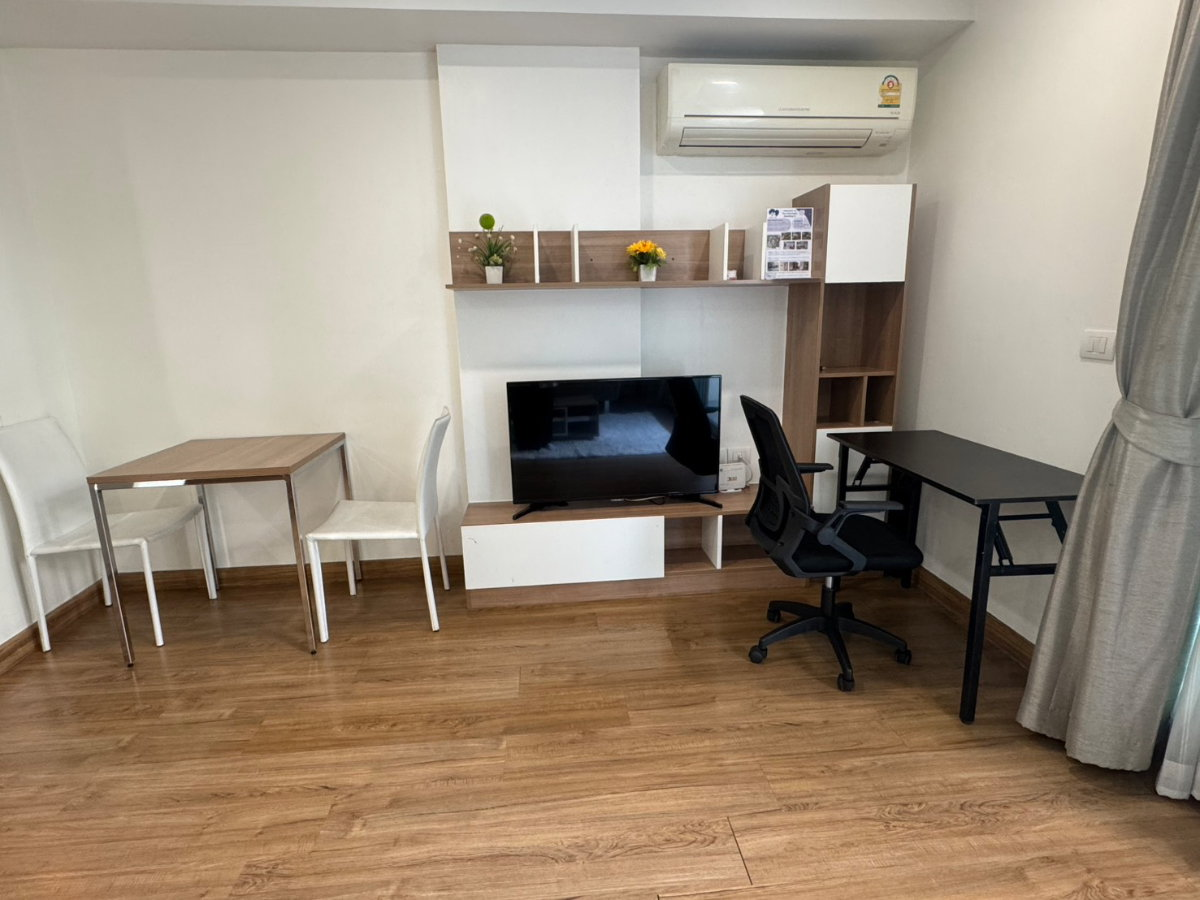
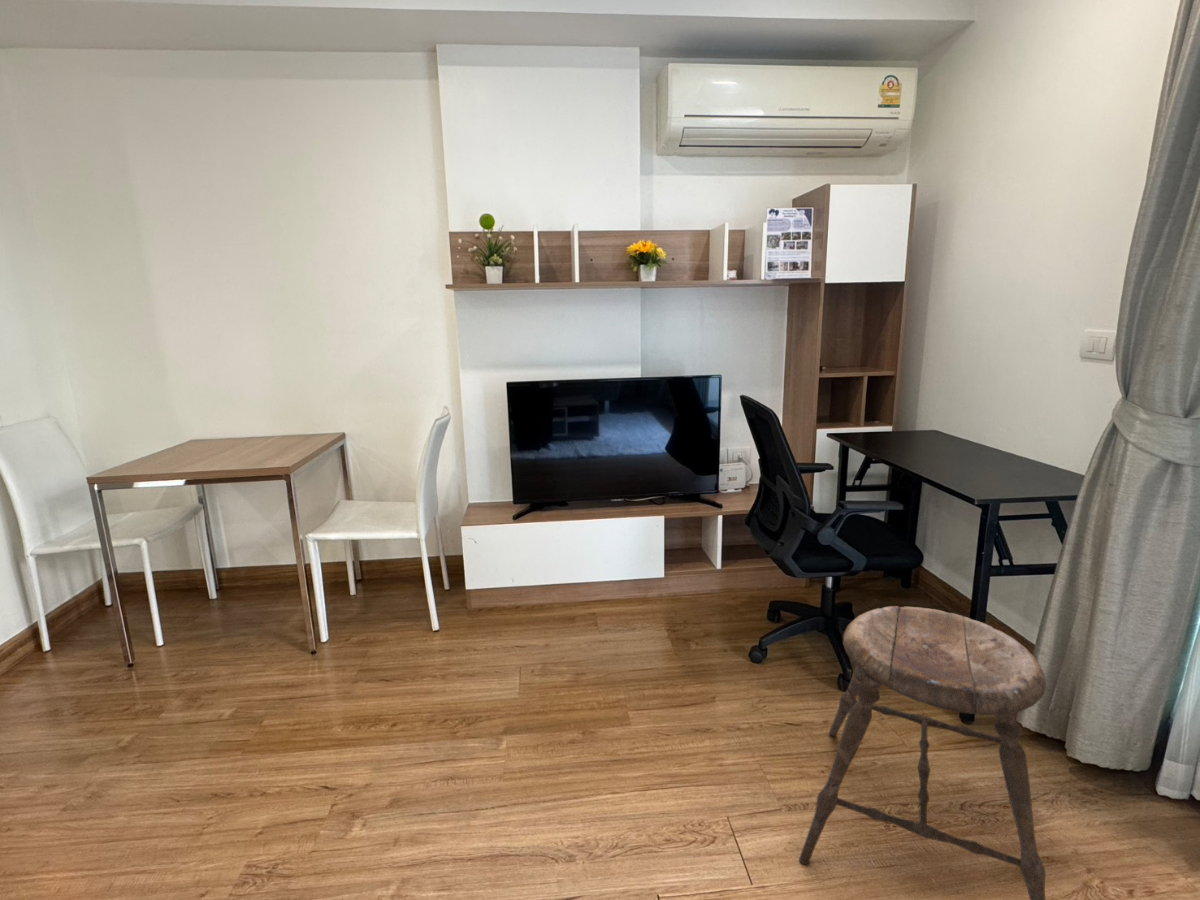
+ stool [798,605,1047,900]
